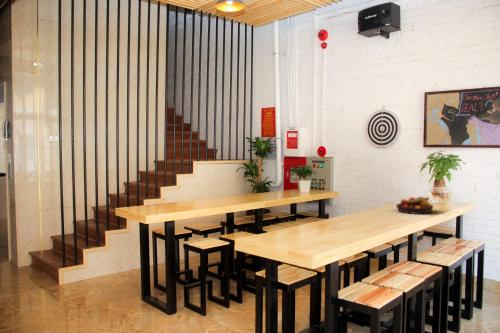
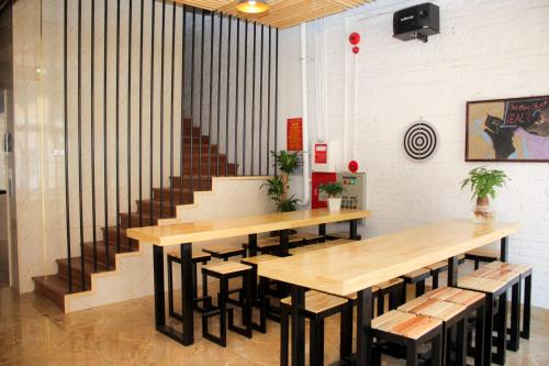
- fruit bowl [395,196,434,215]
